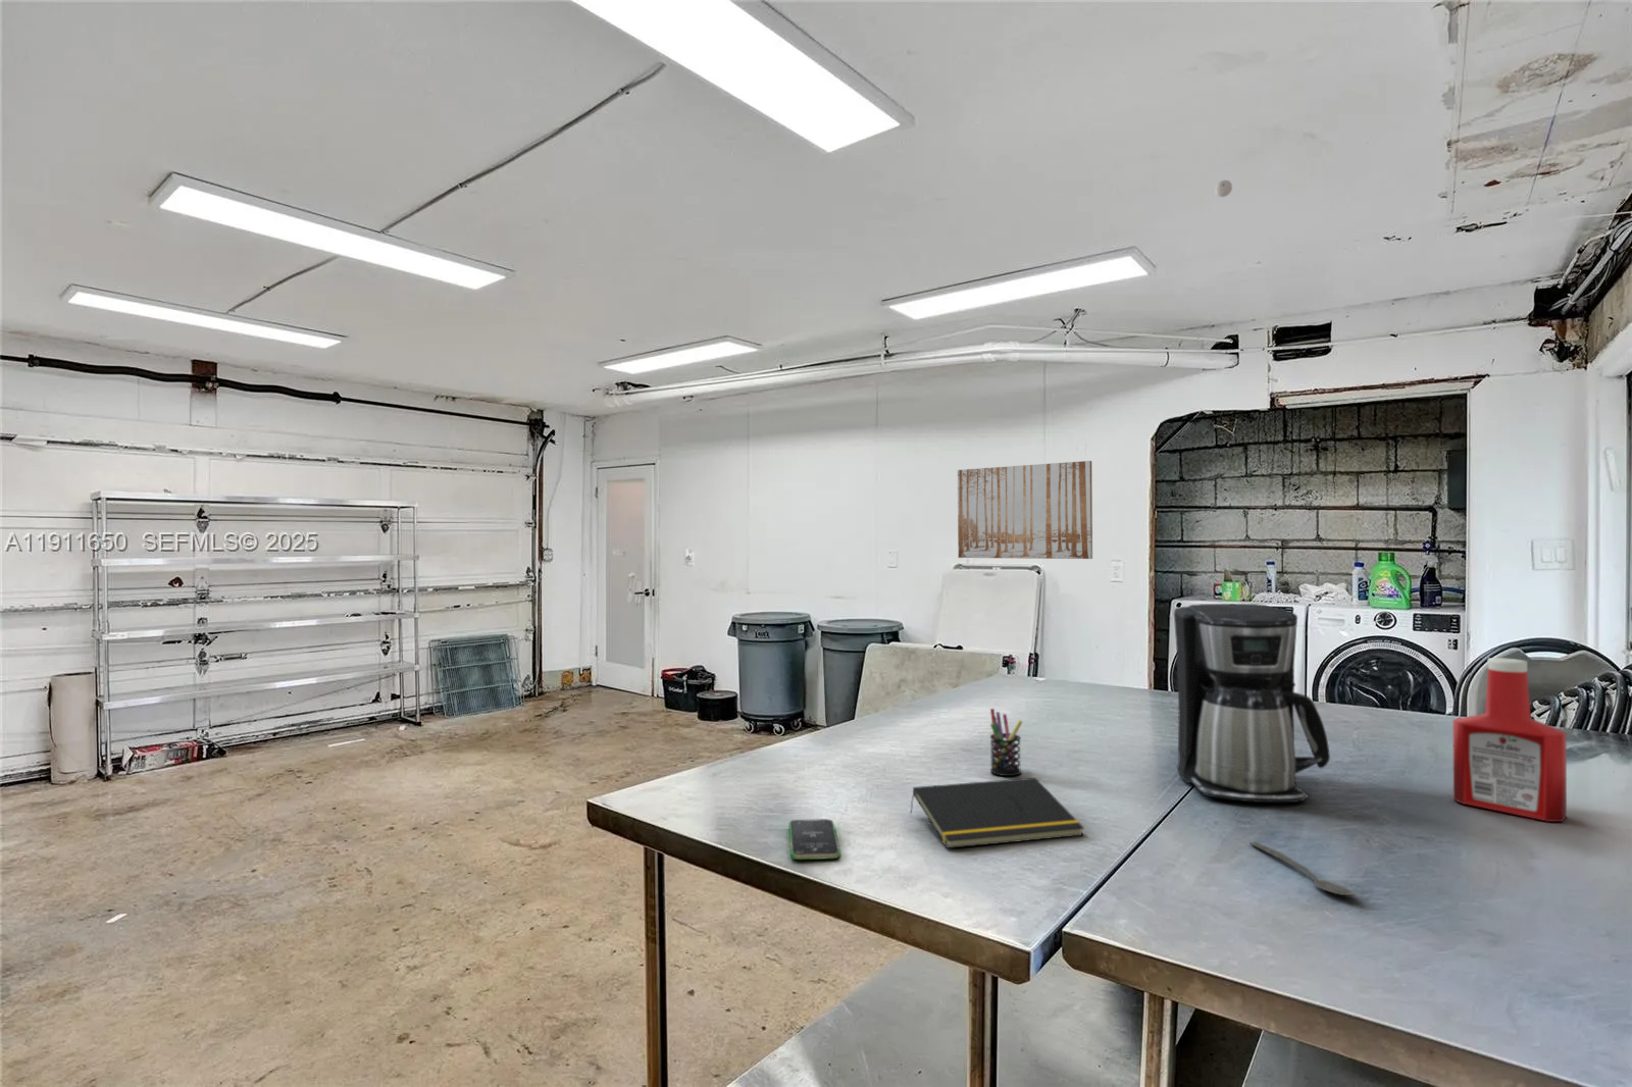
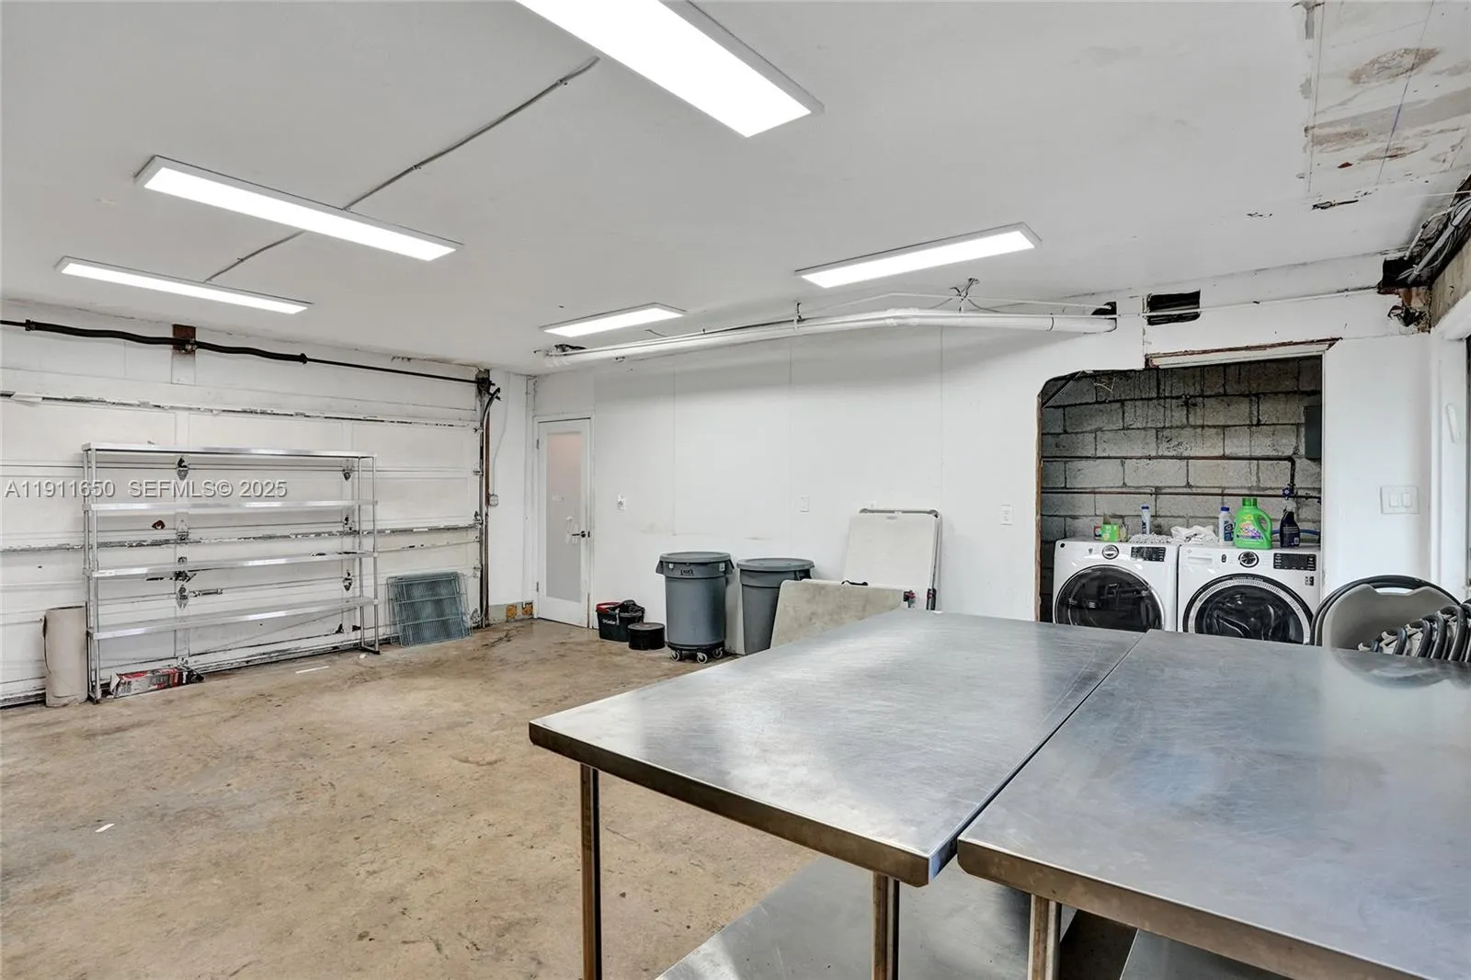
- coffee maker [1173,603,1331,803]
- smartphone [787,818,842,860]
- pen holder [989,707,1024,776]
- soap bottle [1452,656,1568,823]
- notepad [909,776,1085,849]
- eyeball [1213,180,1233,198]
- wall art [957,460,1093,559]
- spoon [1249,841,1355,897]
